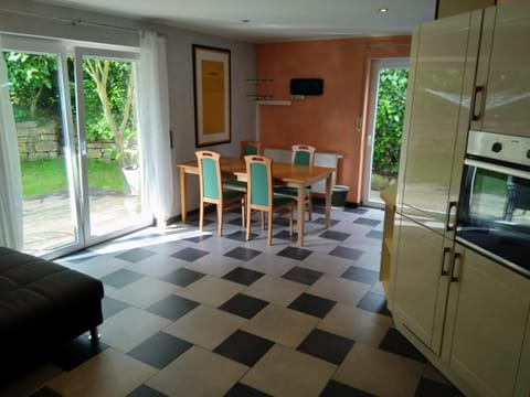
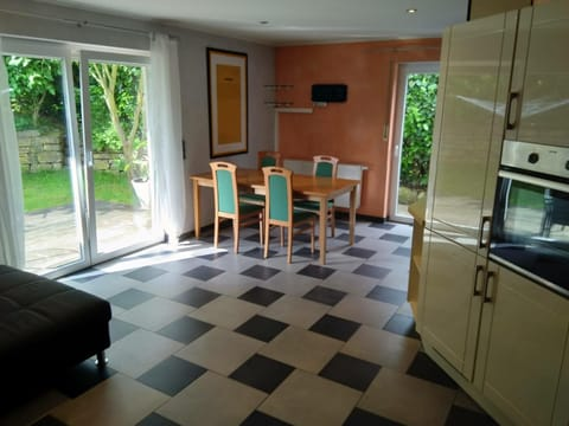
- wastebasket [330,184,350,211]
